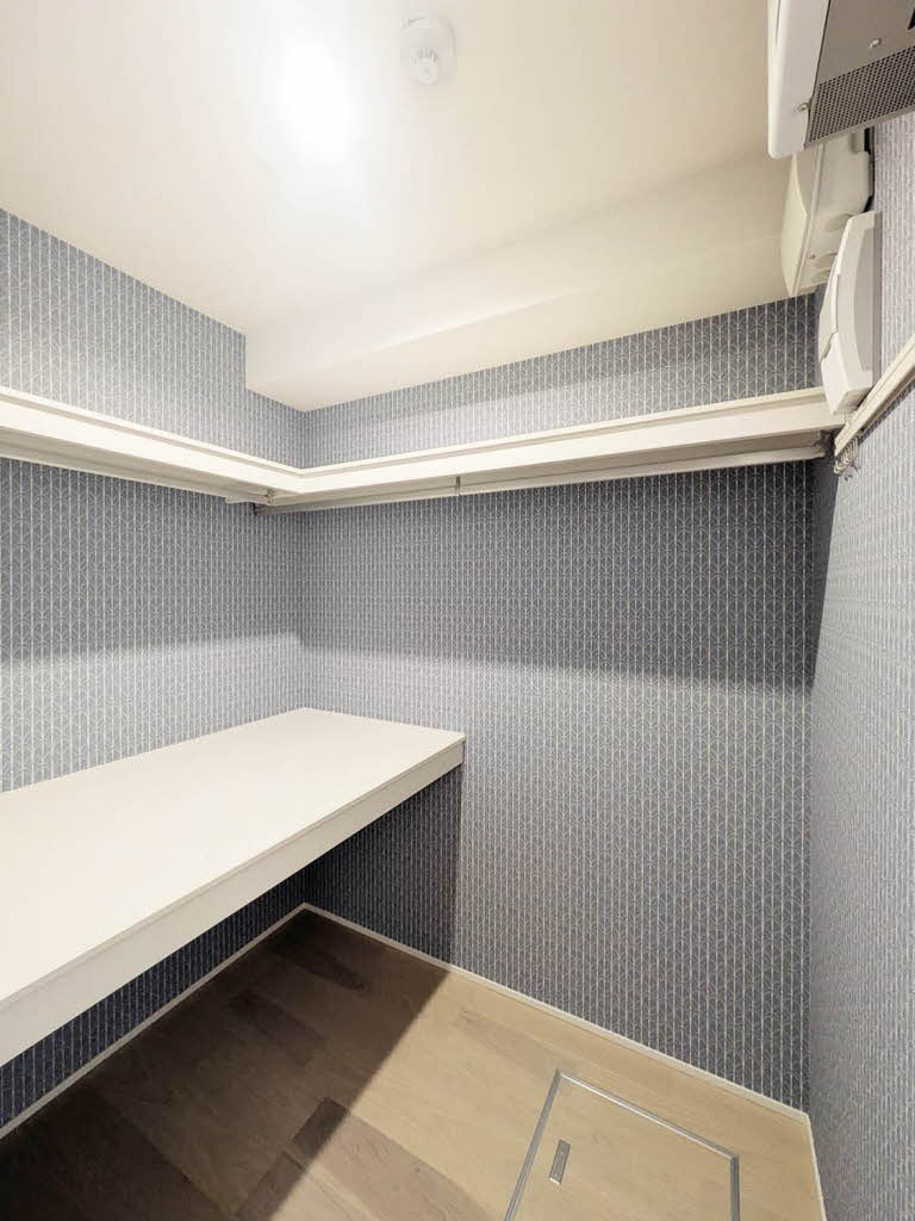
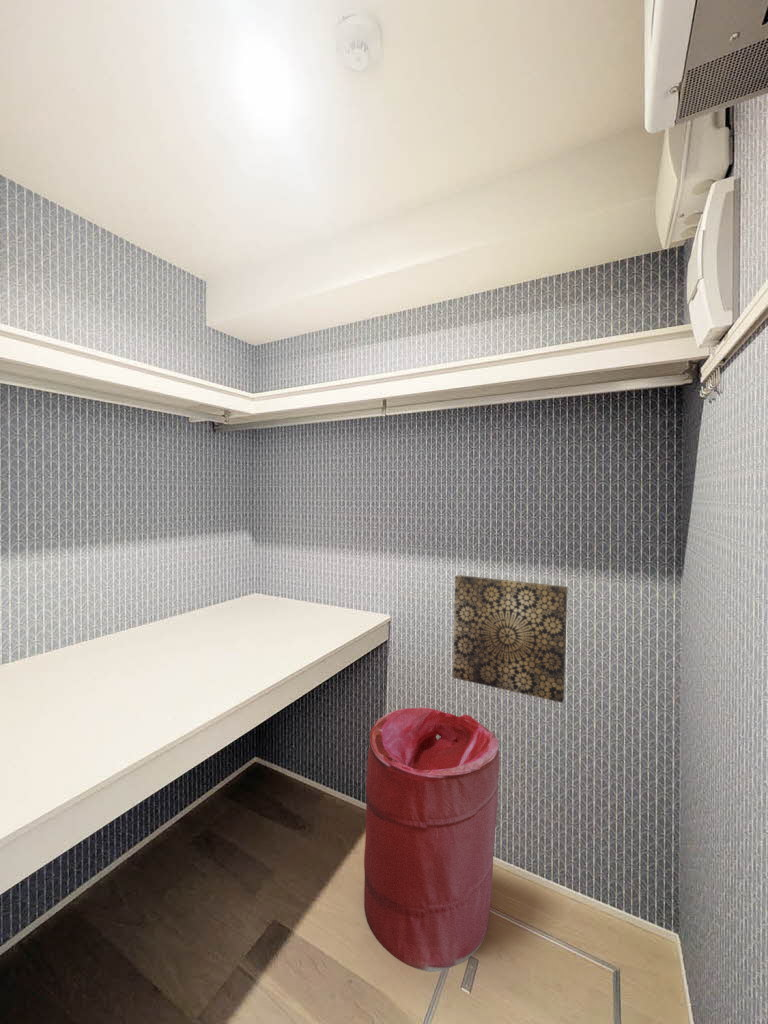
+ wall art [452,574,569,704]
+ laundry hamper [363,707,500,973]
